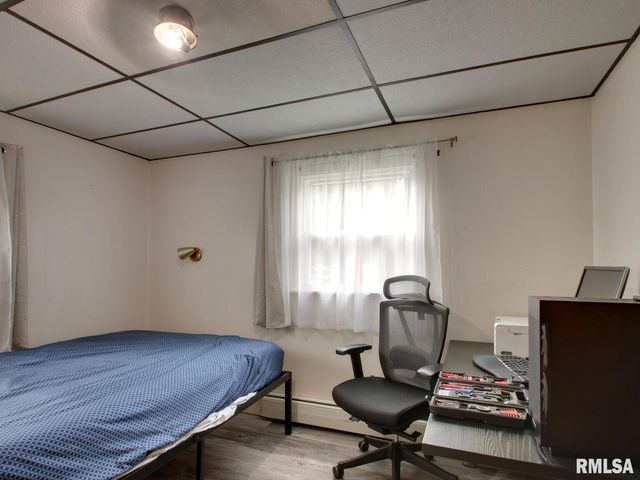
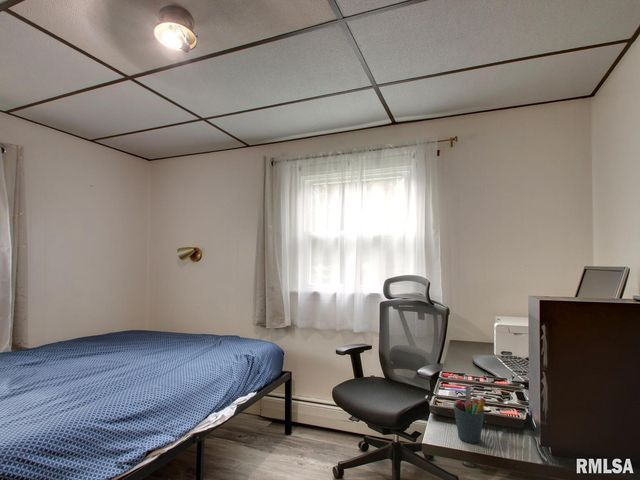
+ pen holder [453,385,487,444]
